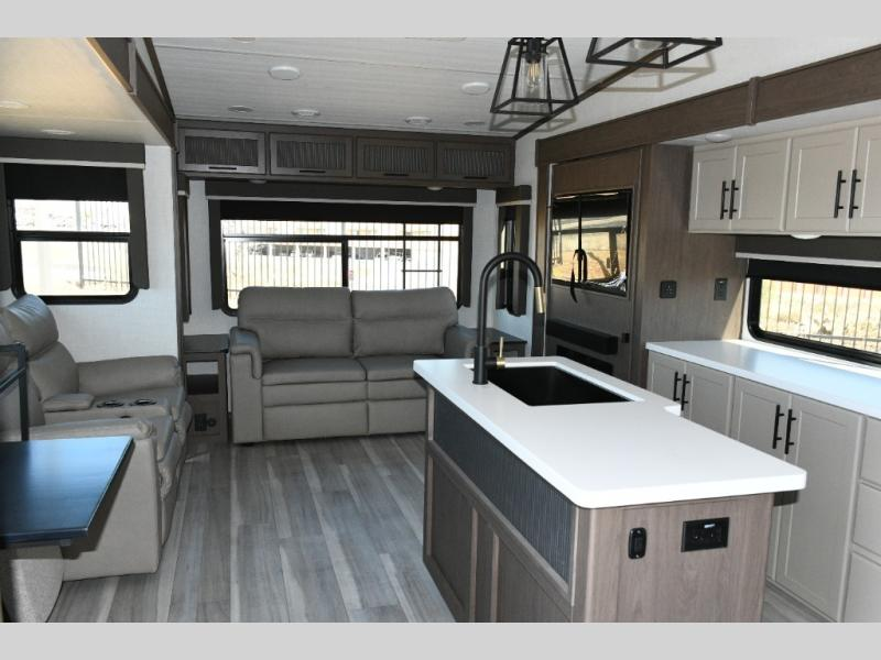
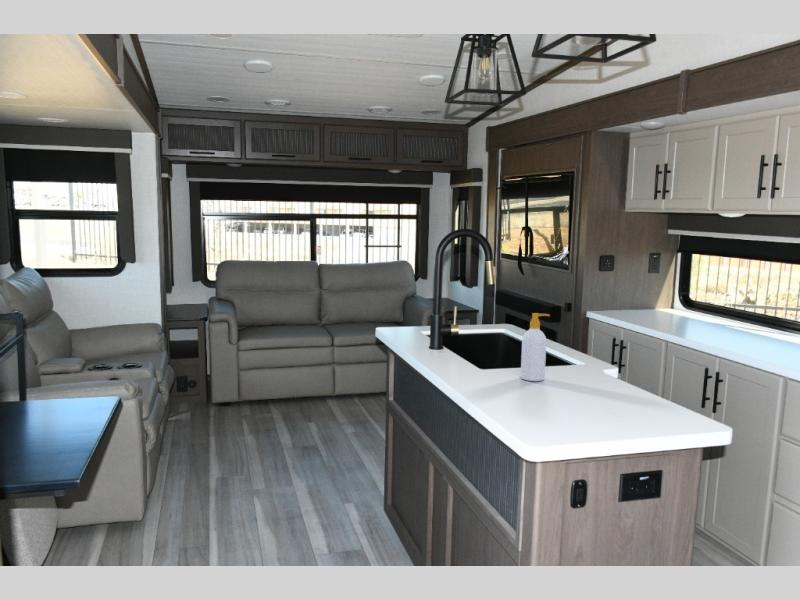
+ soap bottle [520,312,551,382]
